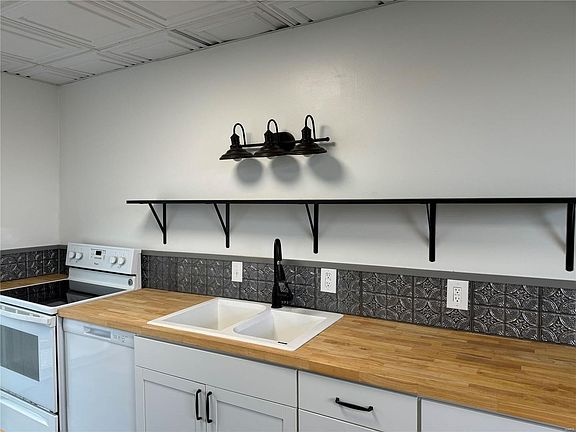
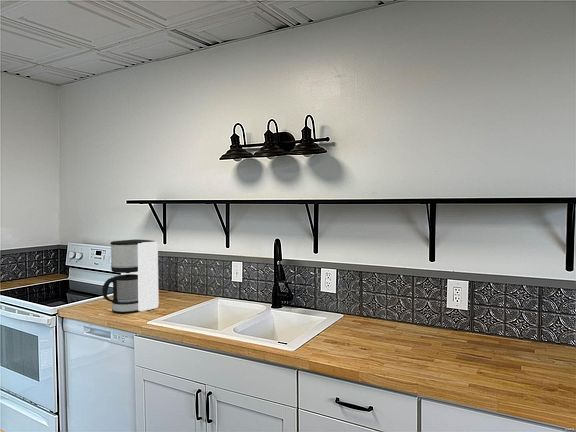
+ coffee maker [101,238,159,314]
